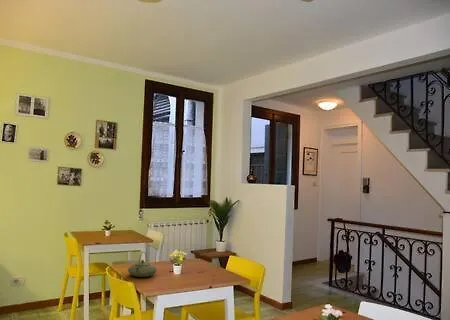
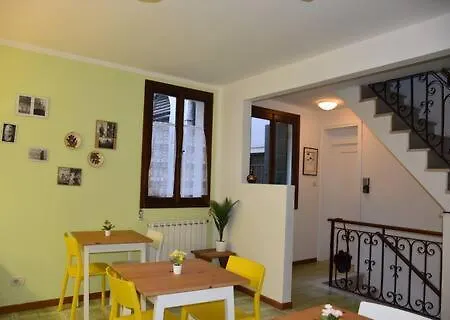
- teapot [127,251,158,278]
